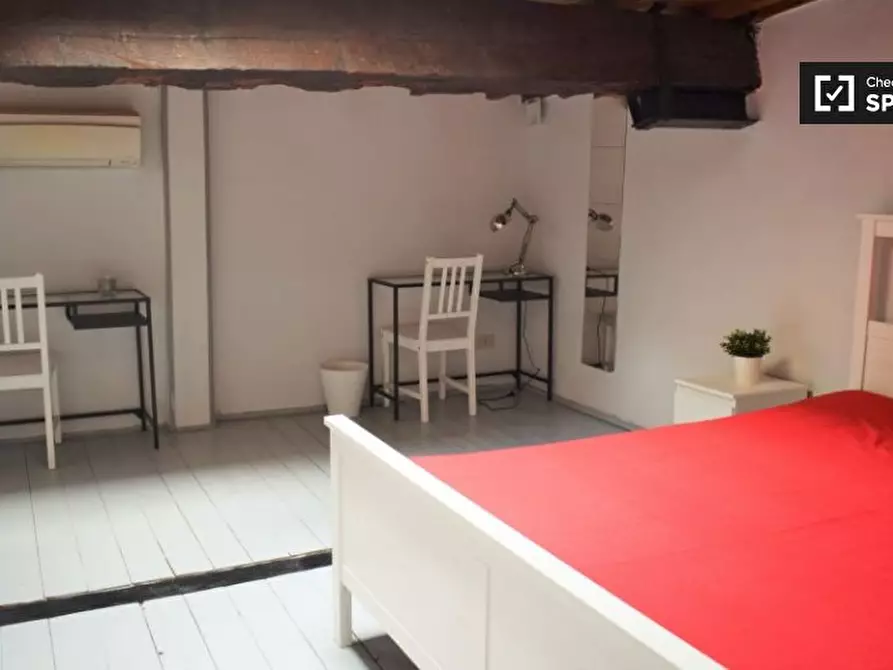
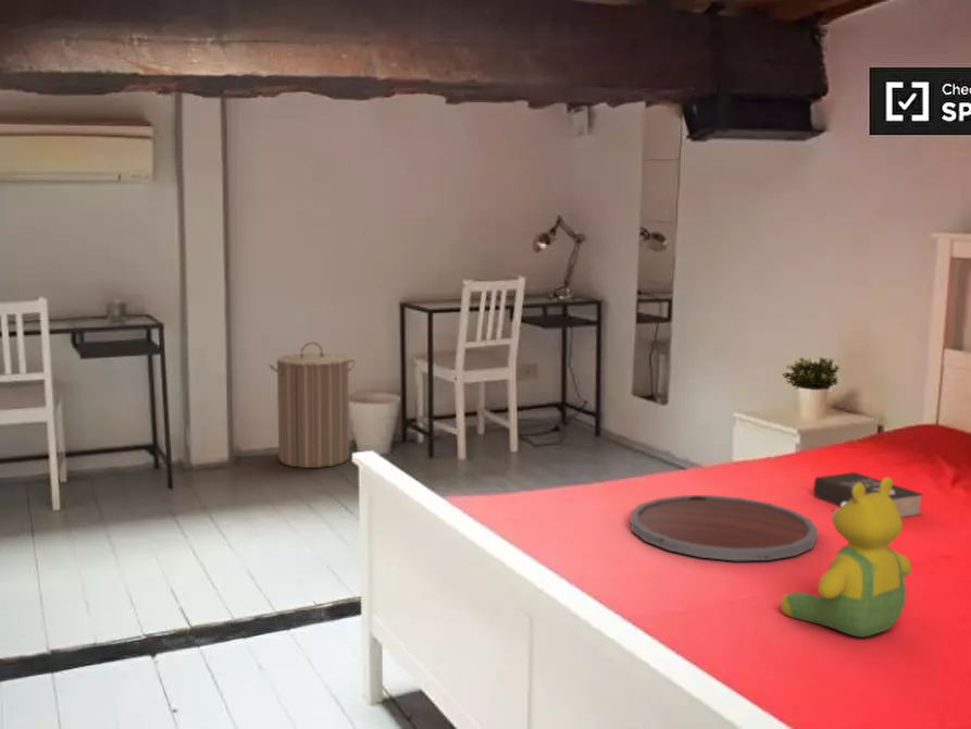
+ tray [628,494,819,561]
+ teddy bear [780,475,912,638]
+ book [812,471,924,519]
+ laundry hamper [267,341,357,469]
